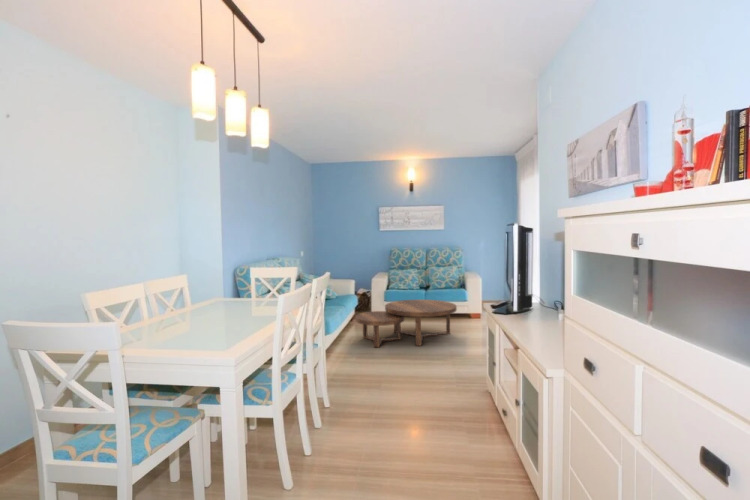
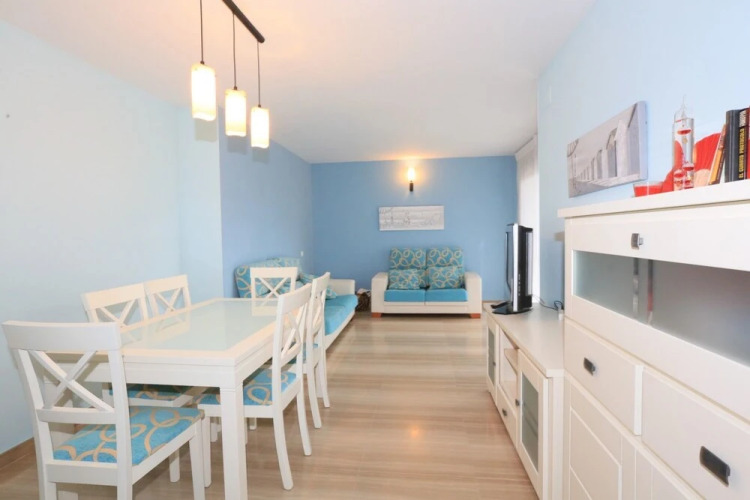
- coffee table [354,299,458,348]
